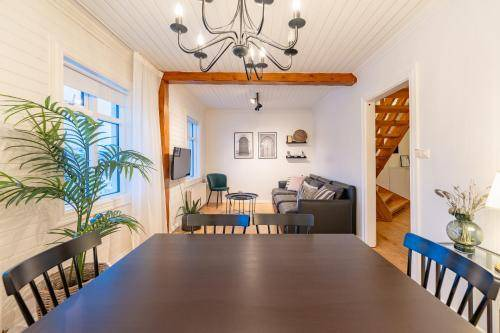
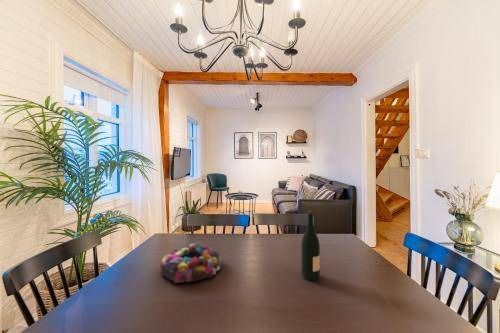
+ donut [159,240,223,284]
+ wine bottle [301,210,321,282]
